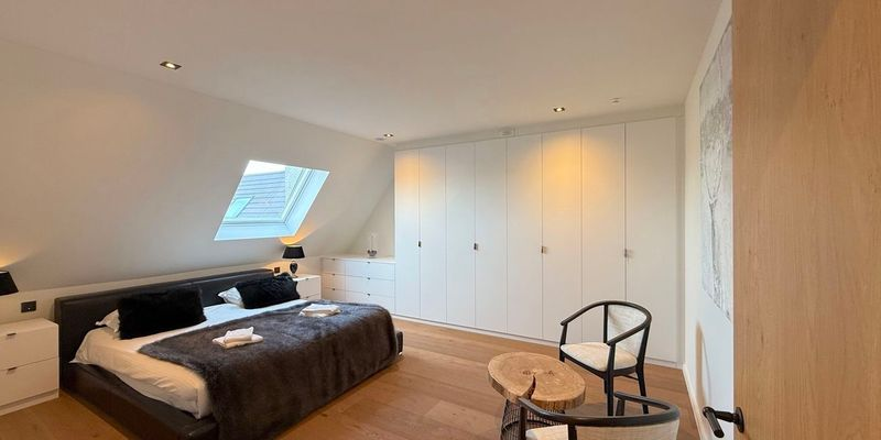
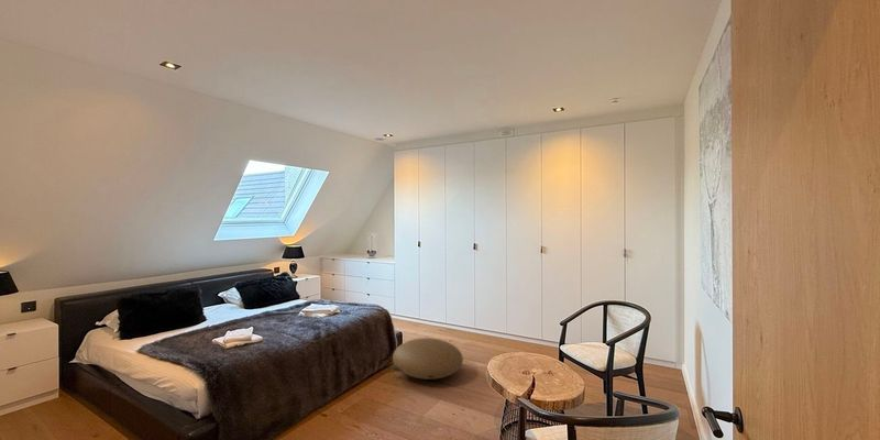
+ pouf [387,337,464,381]
